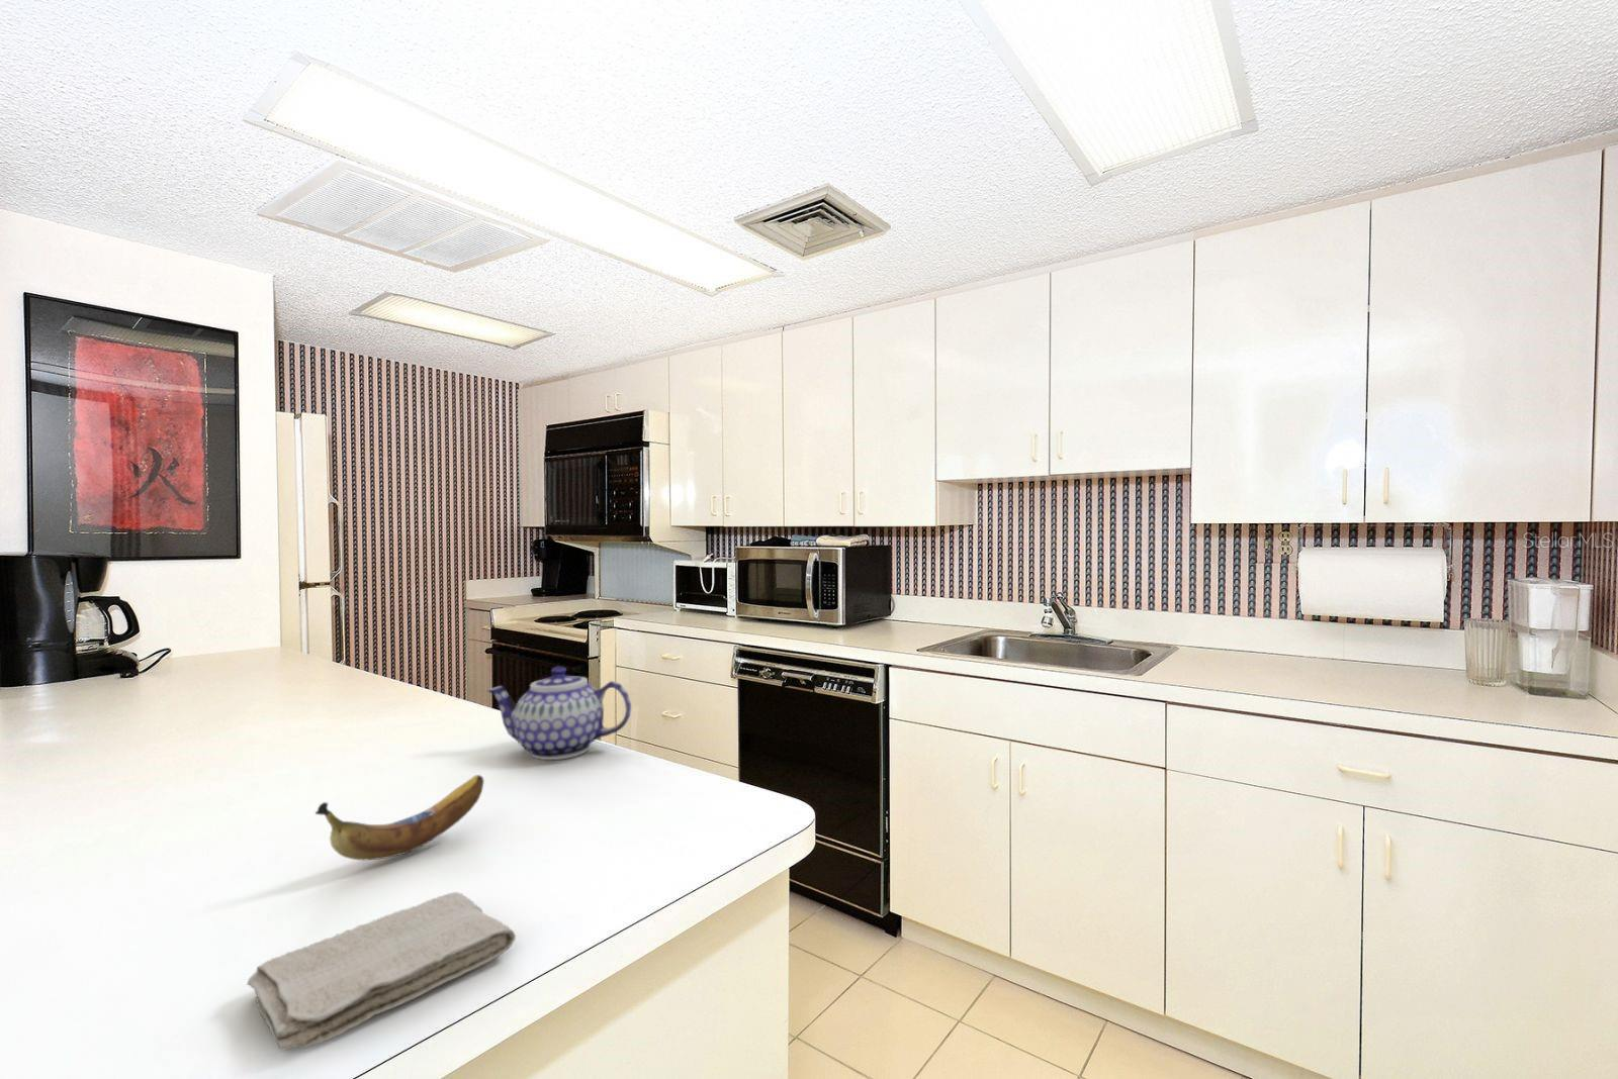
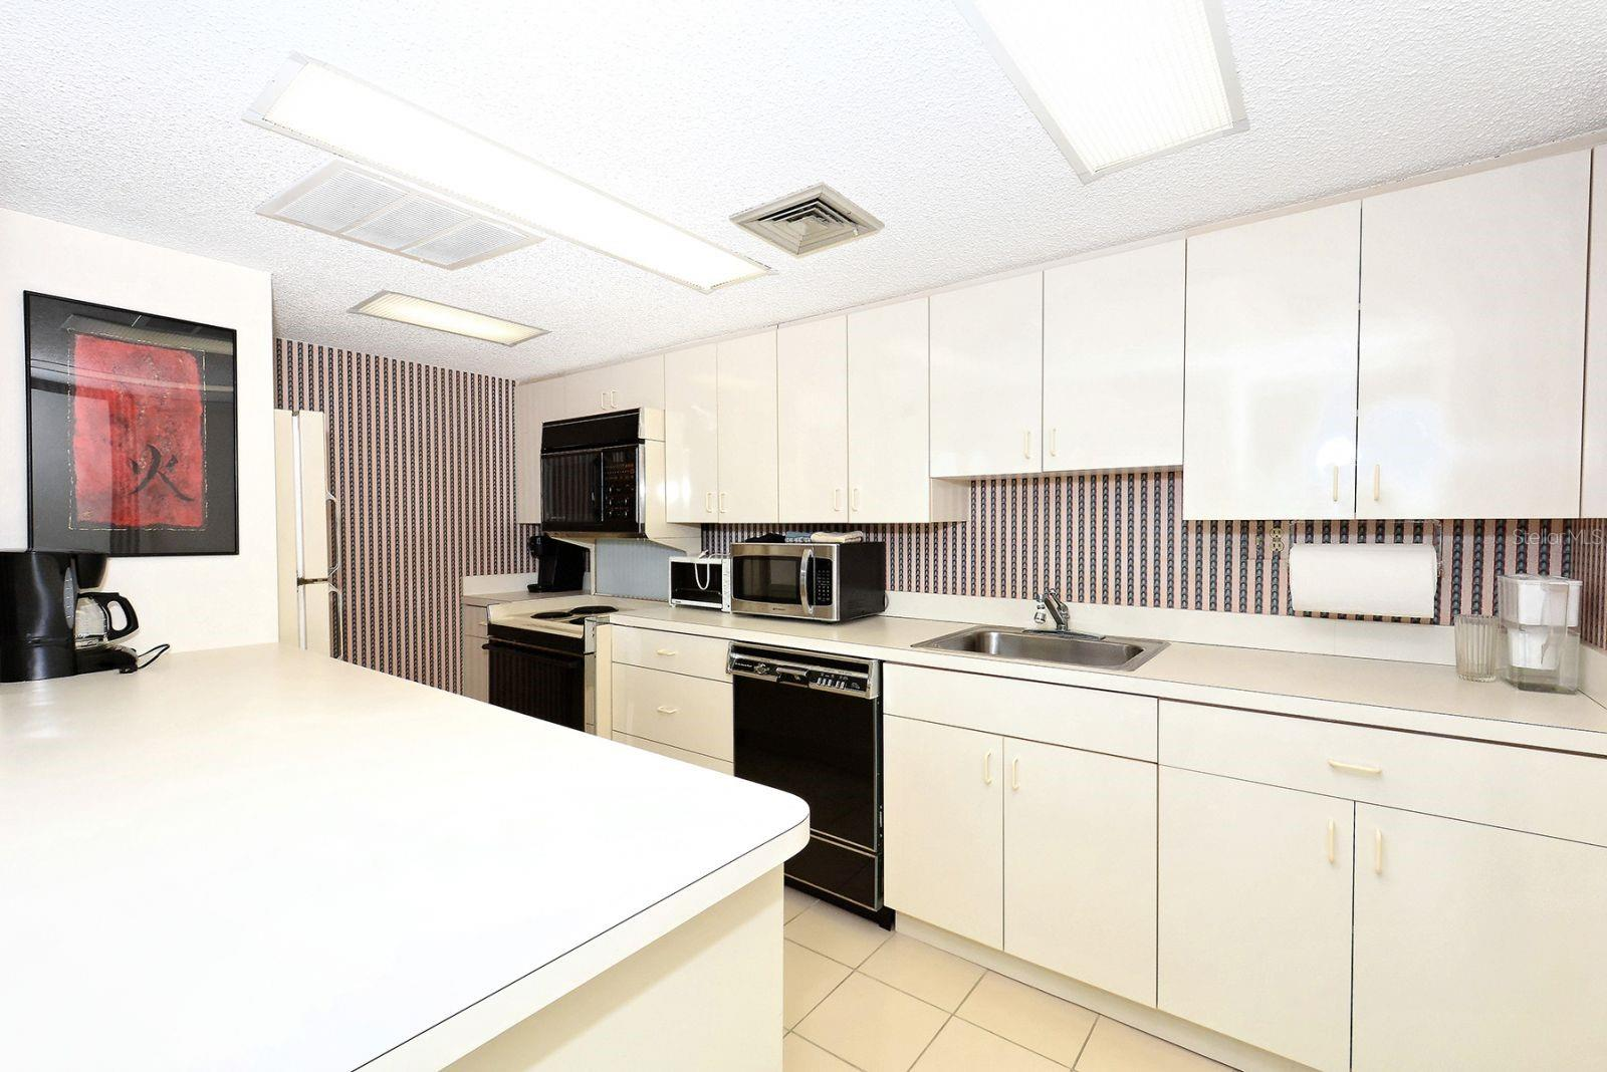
- banana [314,774,486,861]
- washcloth [246,891,517,1051]
- teapot [487,665,633,761]
